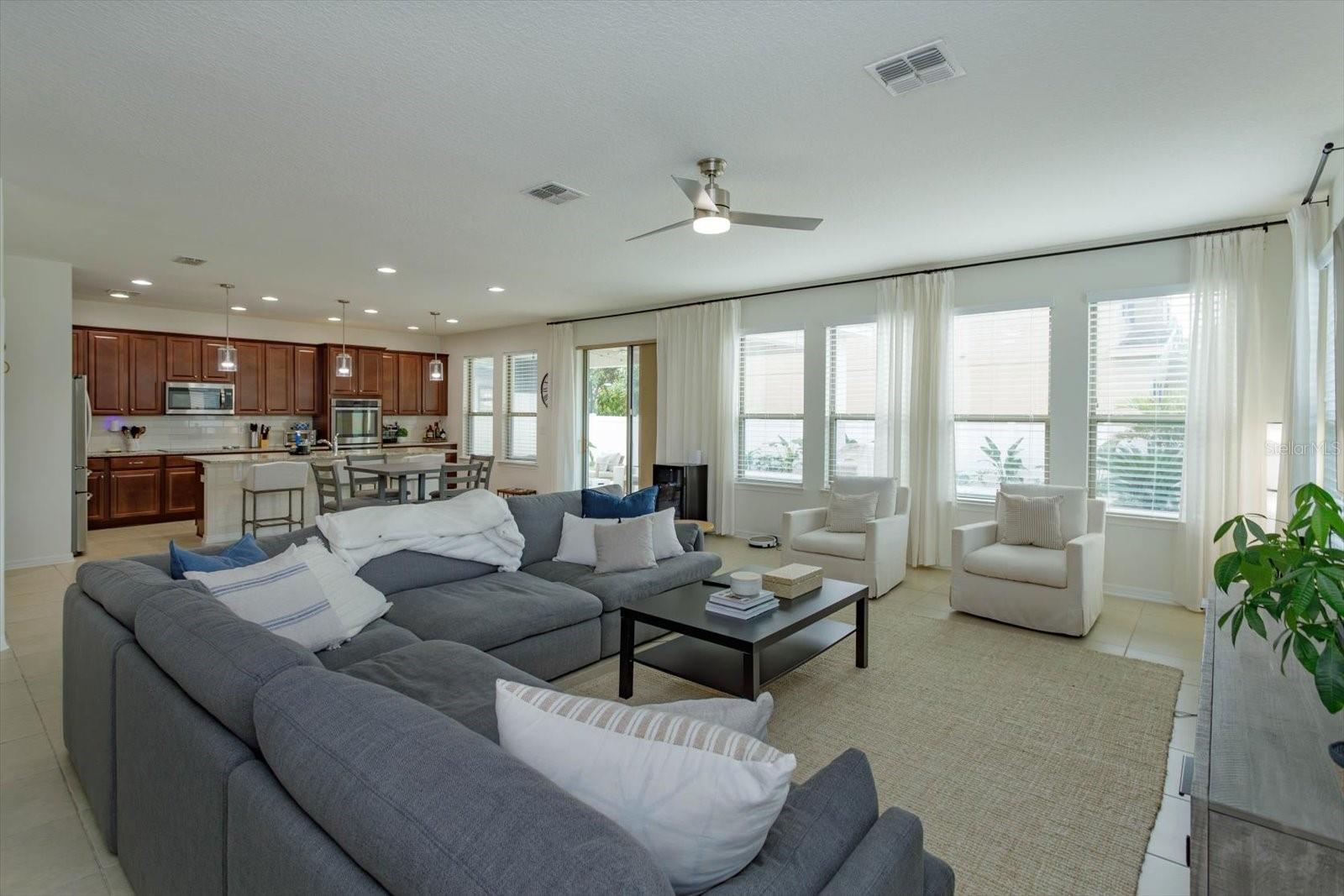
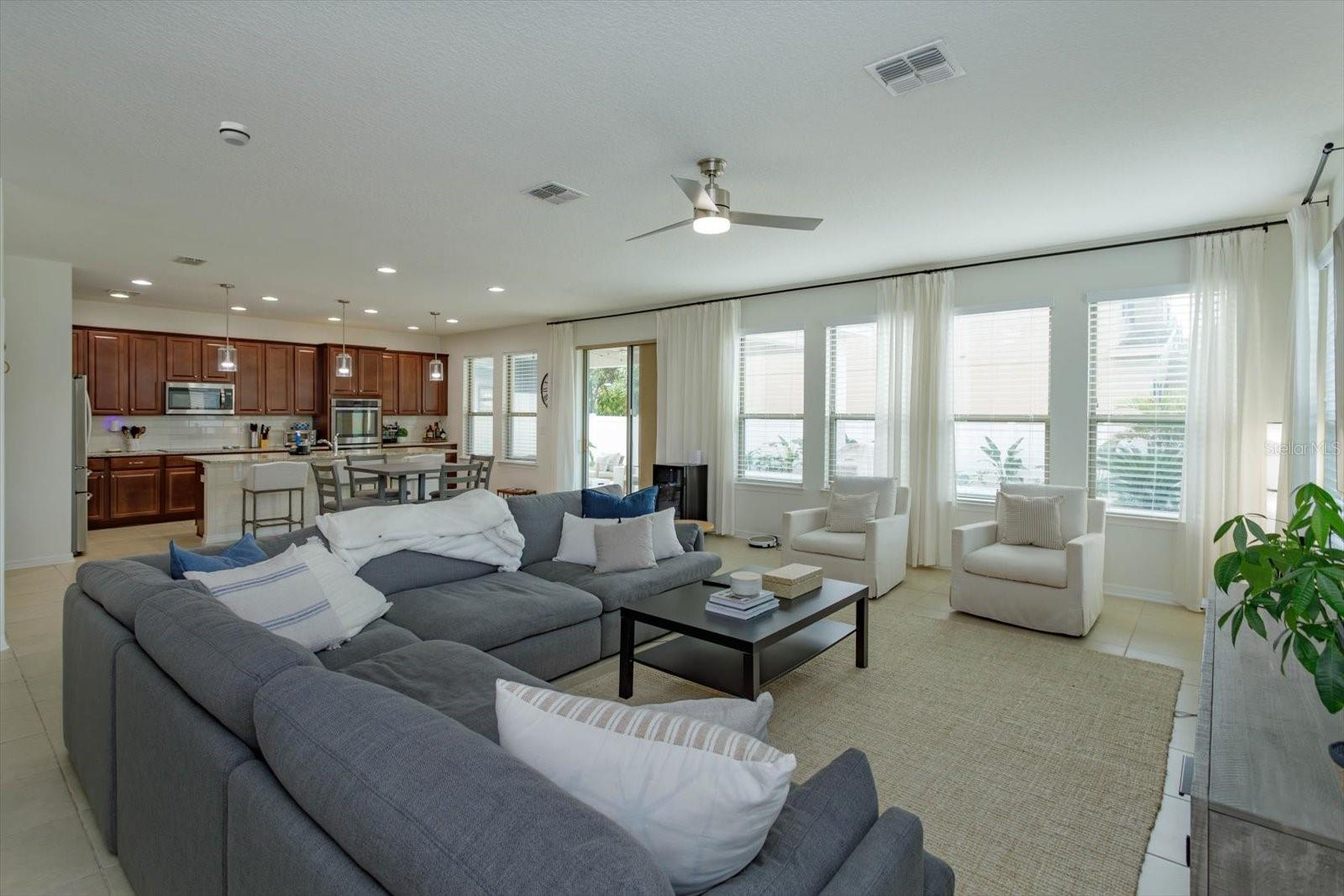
+ smoke detector [218,121,251,147]
